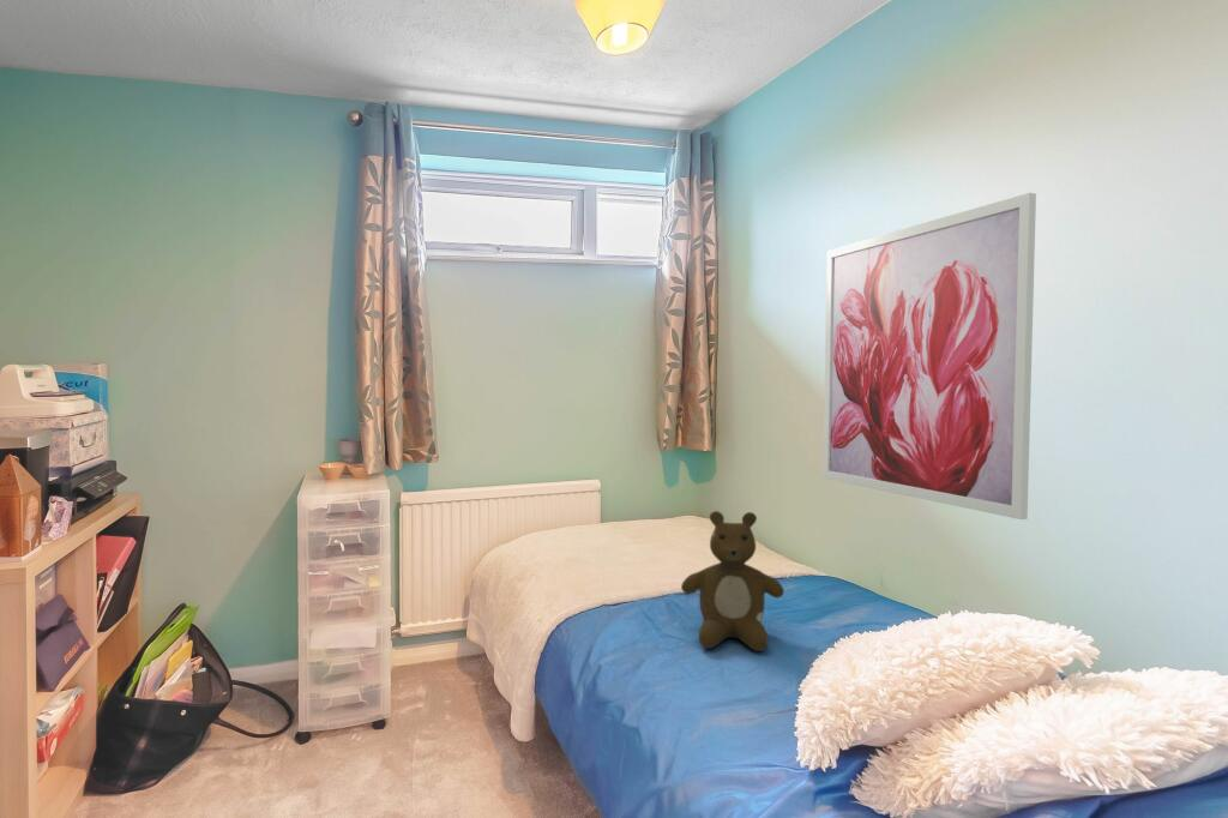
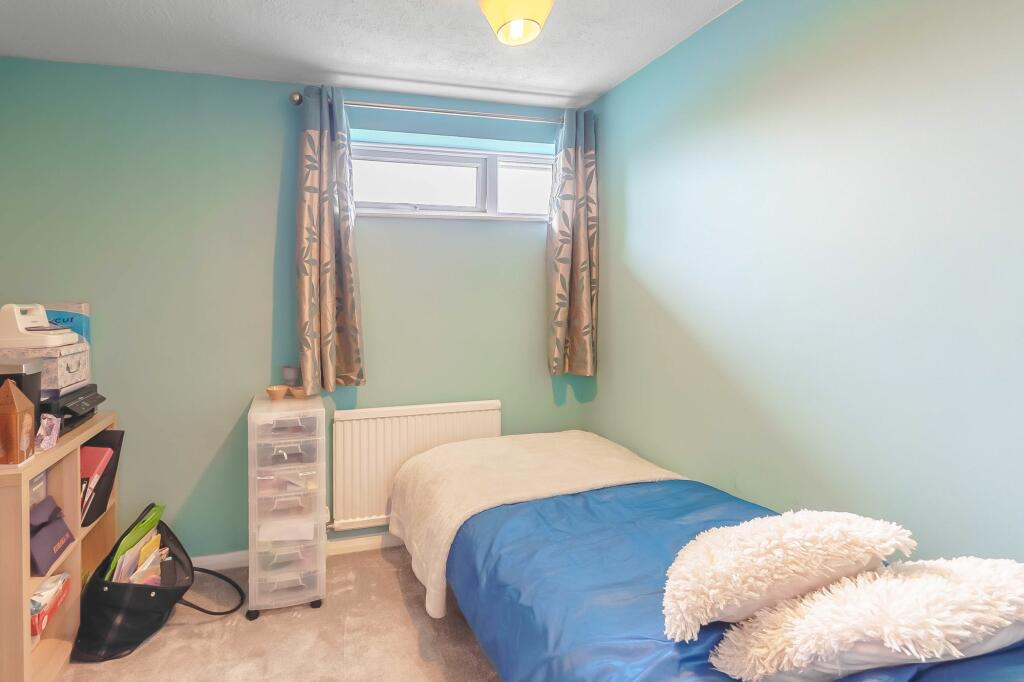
- teddy bear [680,510,785,652]
- wall art [821,192,1037,521]
